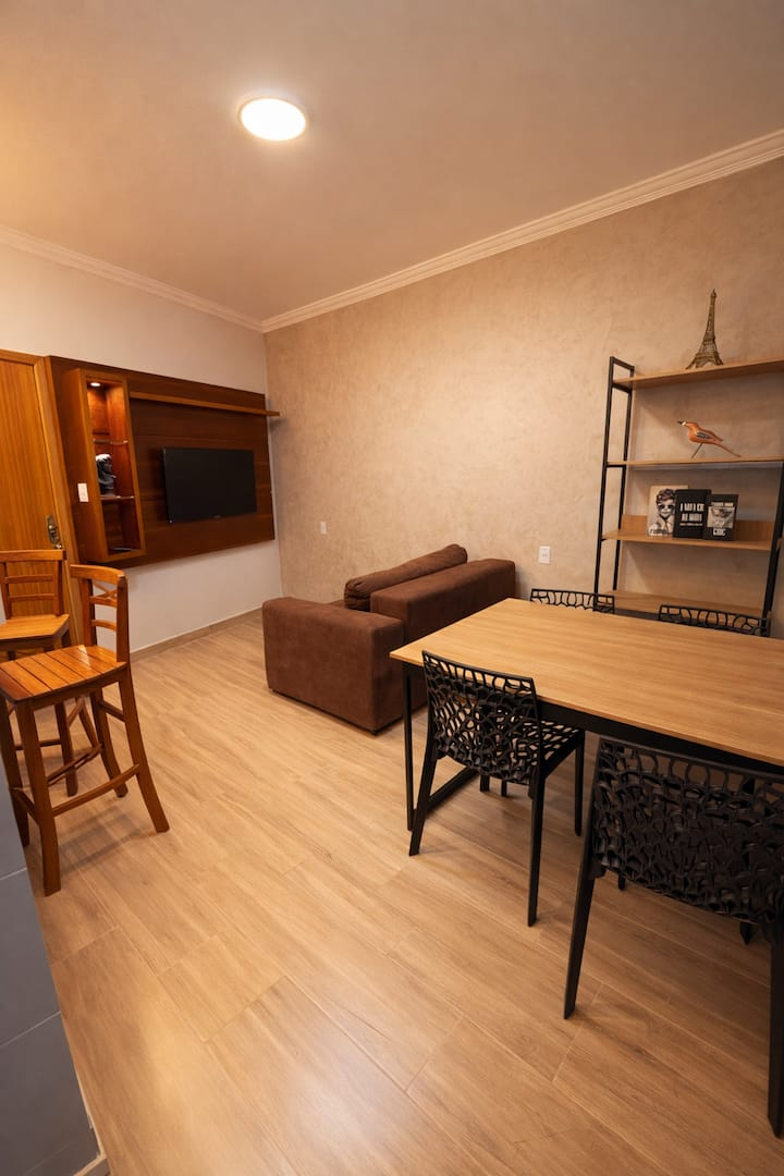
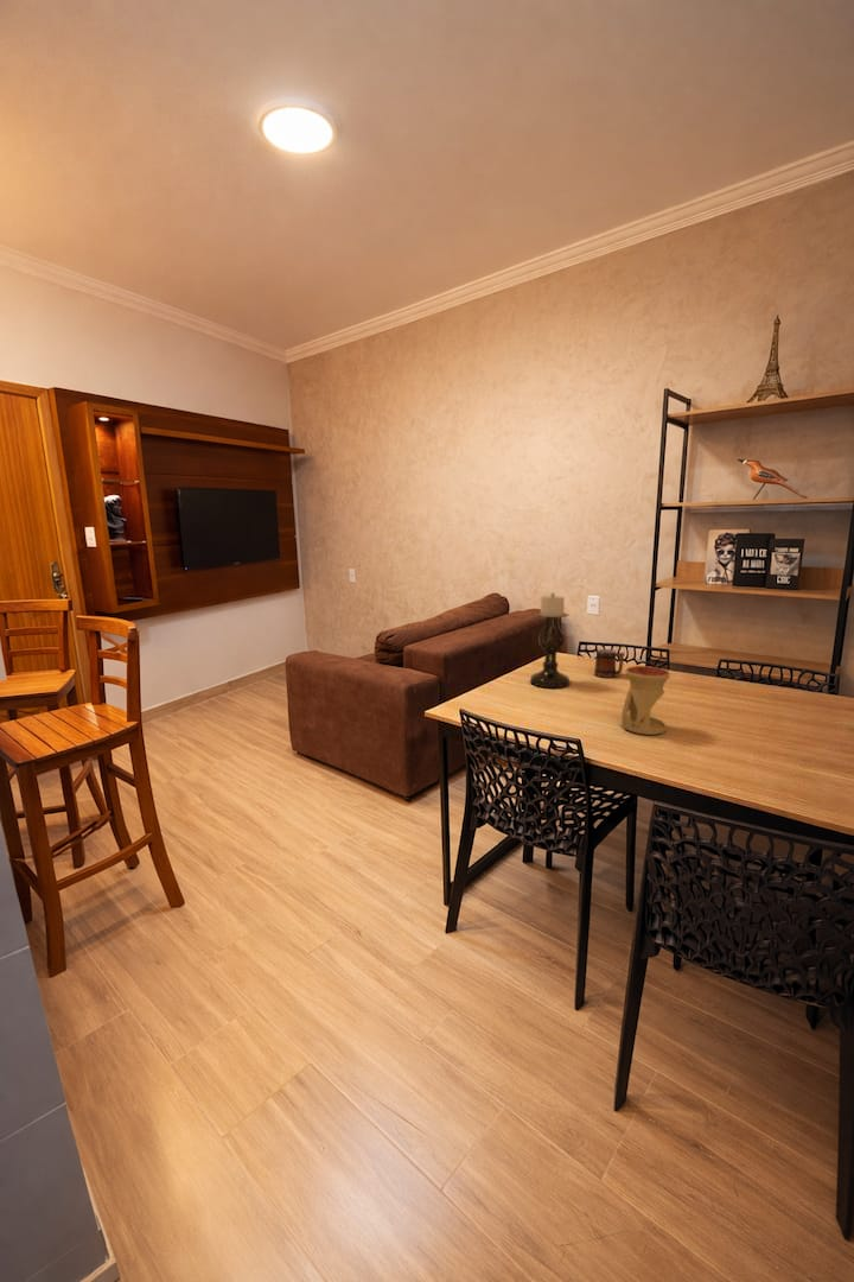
+ candle holder [529,592,571,688]
+ oil burner [620,665,671,736]
+ mug [593,648,626,679]
